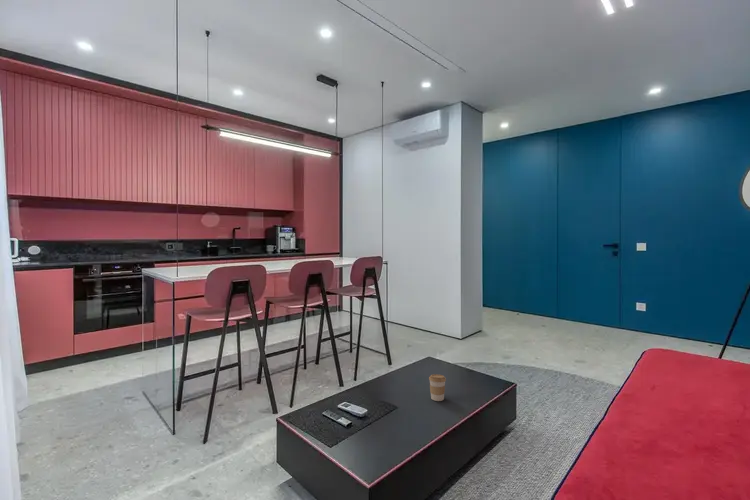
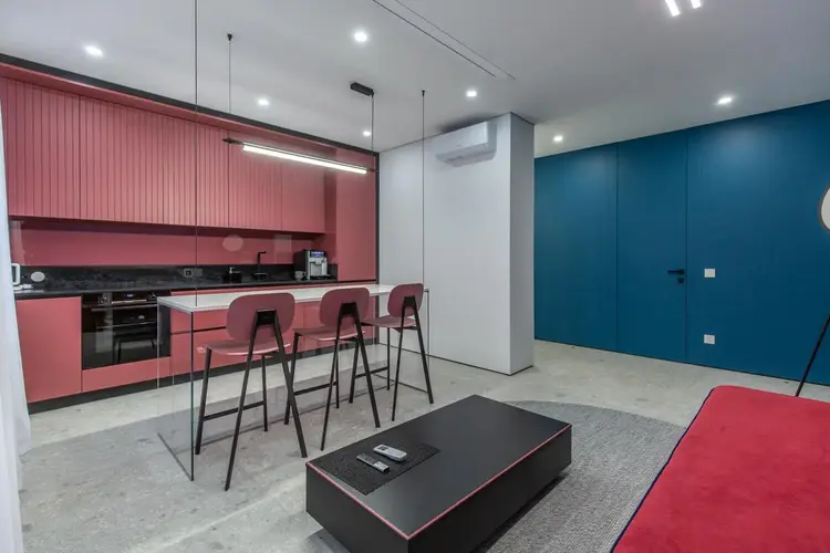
- coffee cup [428,373,447,402]
